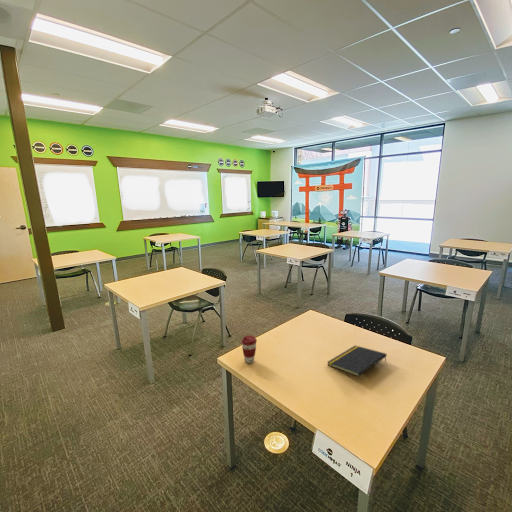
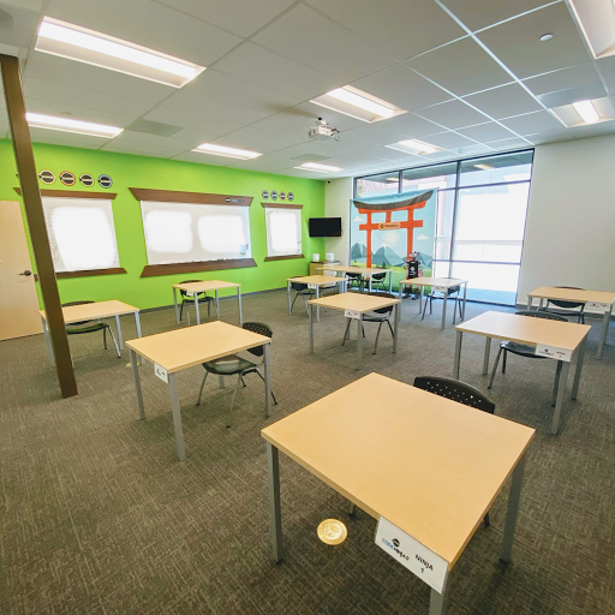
- coffee cup [240,335,258,364]
- notepad [326,344,388,377]
